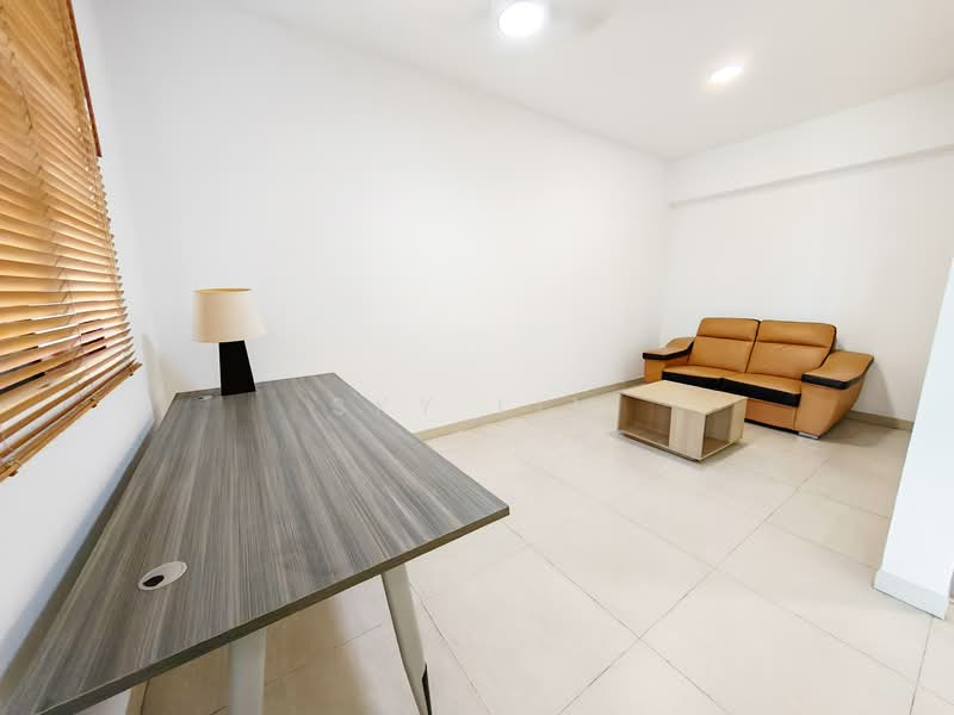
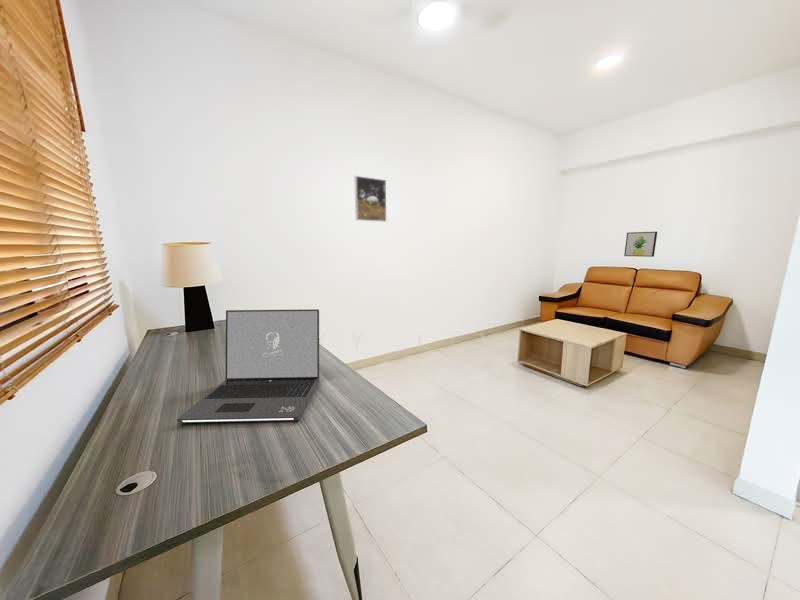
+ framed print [354,175,387,223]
+ laptop [176,308,320,424]
+ wall art [623,231,658,258]
